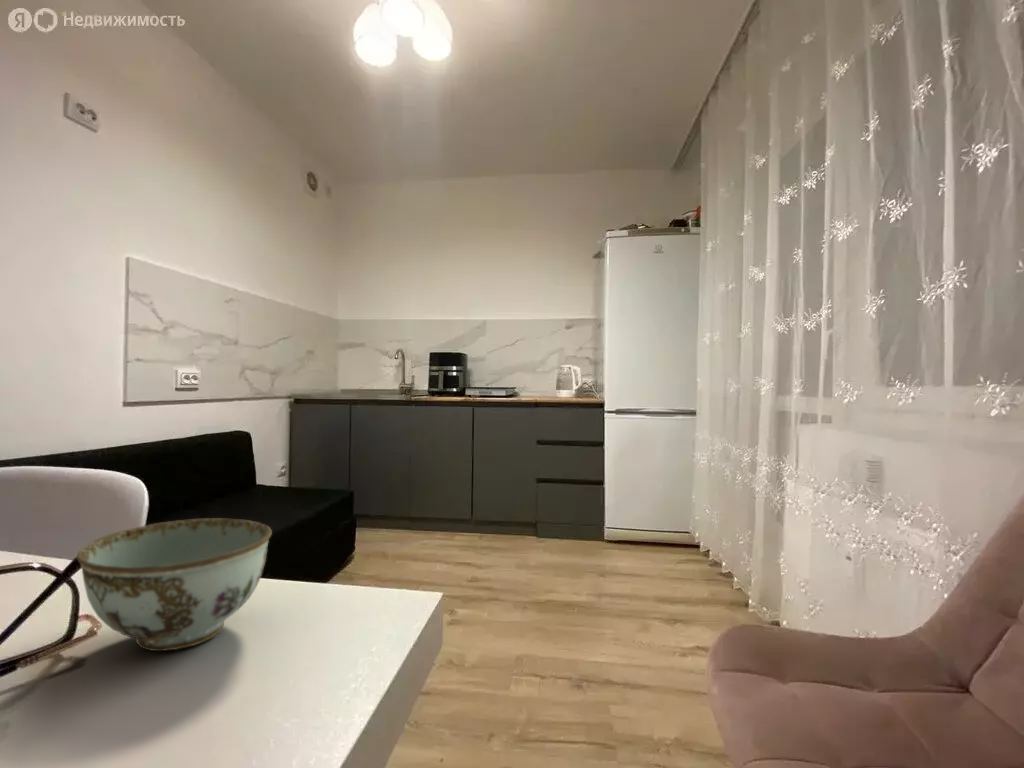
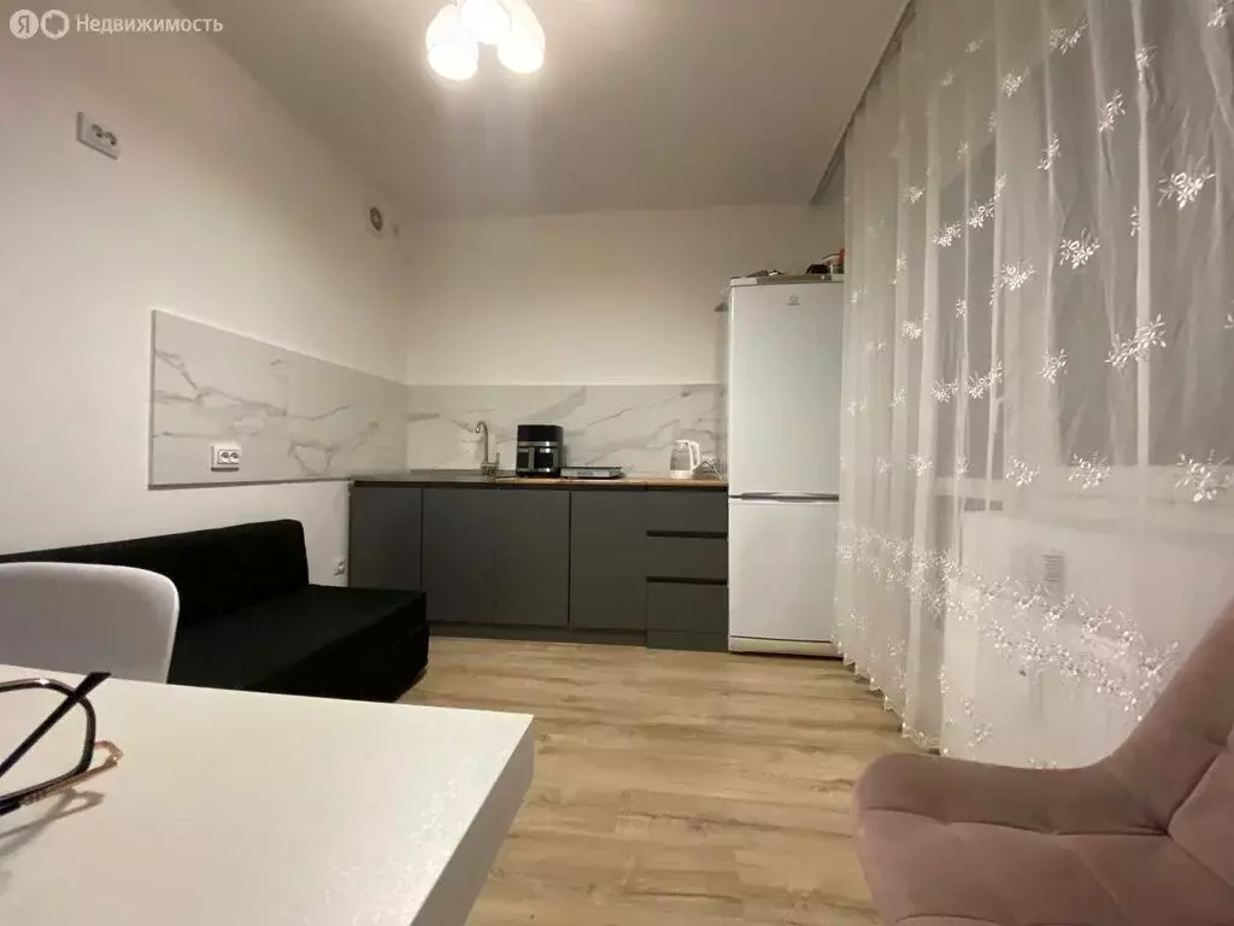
- bowl [76,517,273,652]
